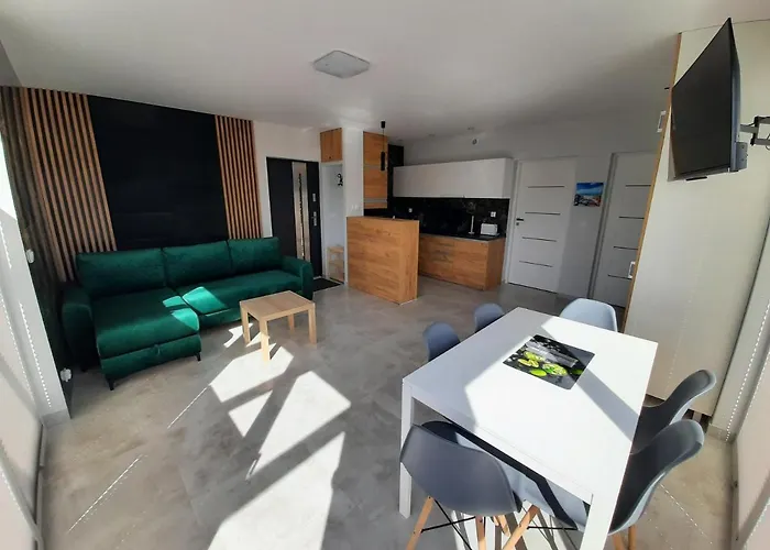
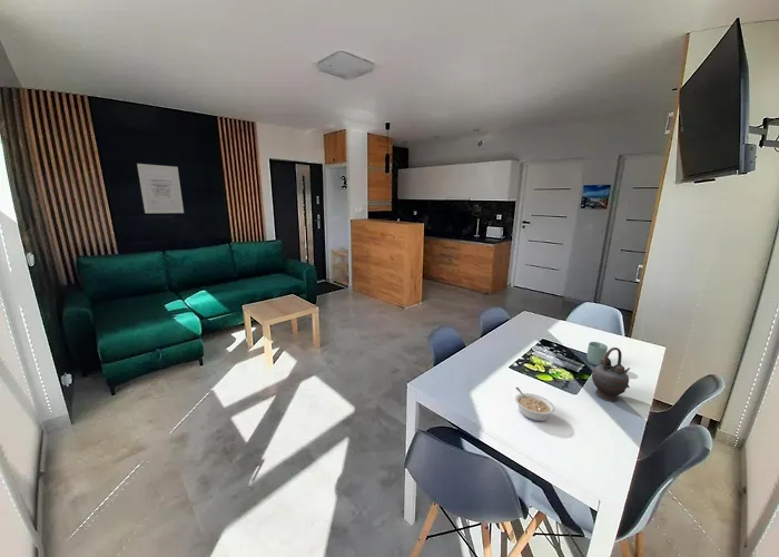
+ cup [586,341,609,367]
+ teapot [591,346,631,402]
+ wall art [136,163,185,214]
+ legume [514,387,555,422]
